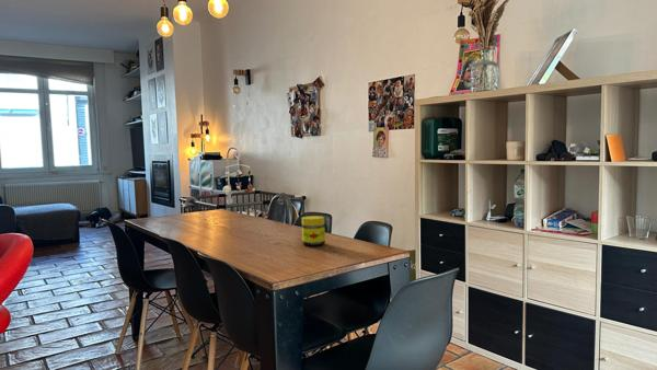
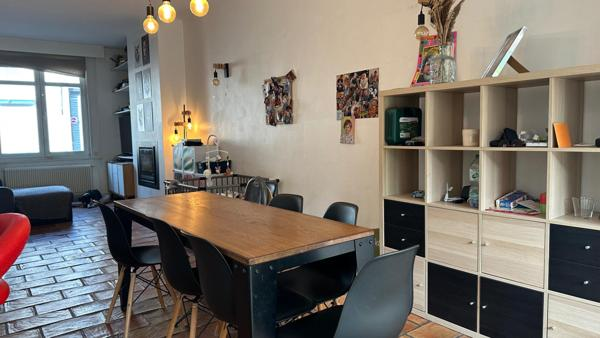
- jar [301,215,326,247]
